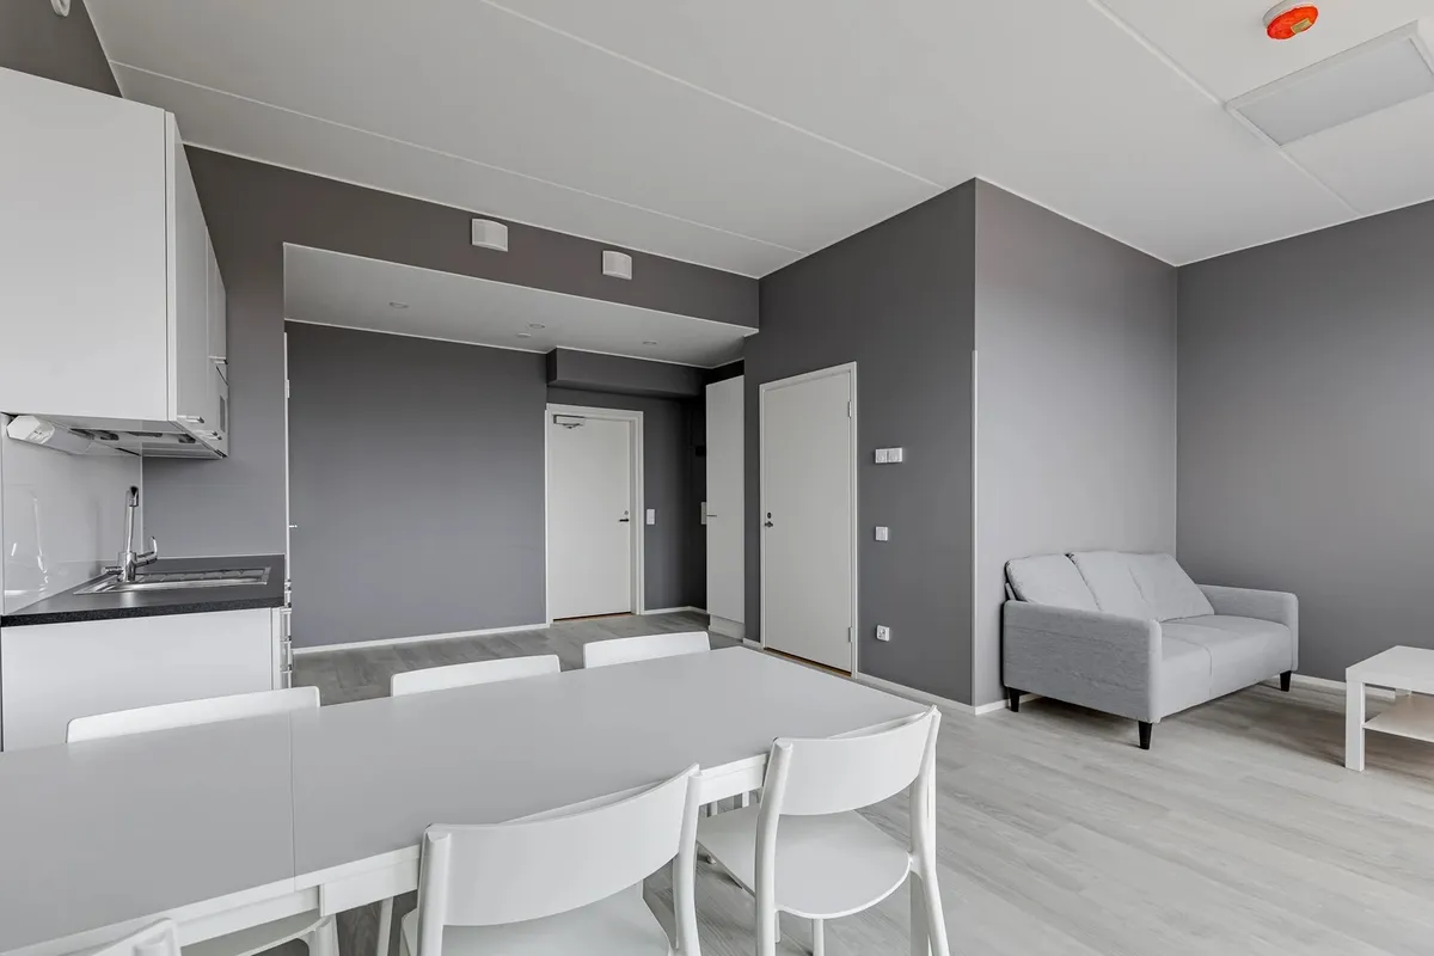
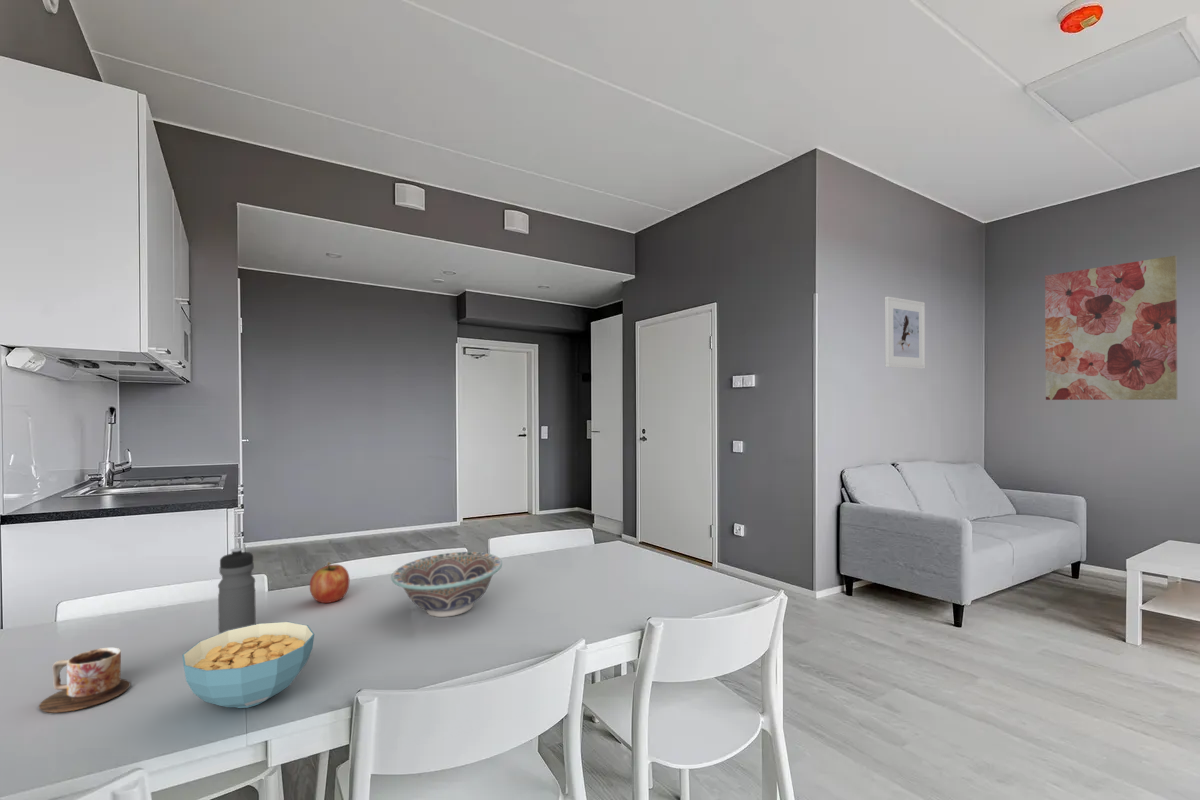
+ fruit [309,561,351,604]
+ decorative bowl [390,551,503,618]
+ cereal bowl [181,621,315,709]
+ water bottle [217,547,257,634]
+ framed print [884,295,926,370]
+ wall art [1044,255,1178,401]
+ mug [38,647,131,713]
